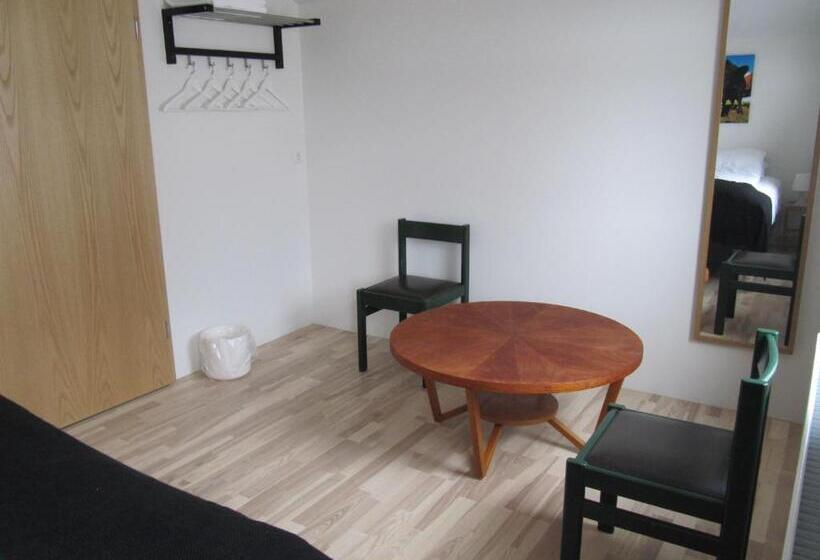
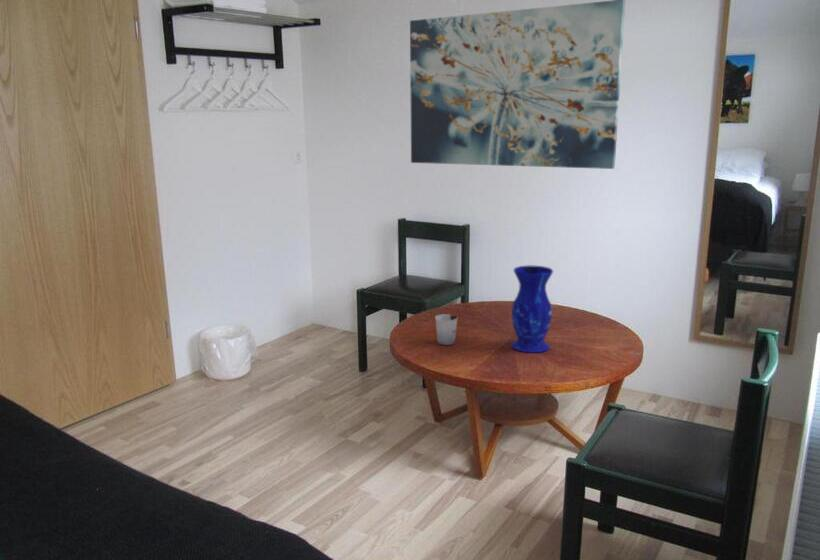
+ cup [434,313,459,346]
+ wall art [409,0,626,170]
+ vase [510,264,554,354]
